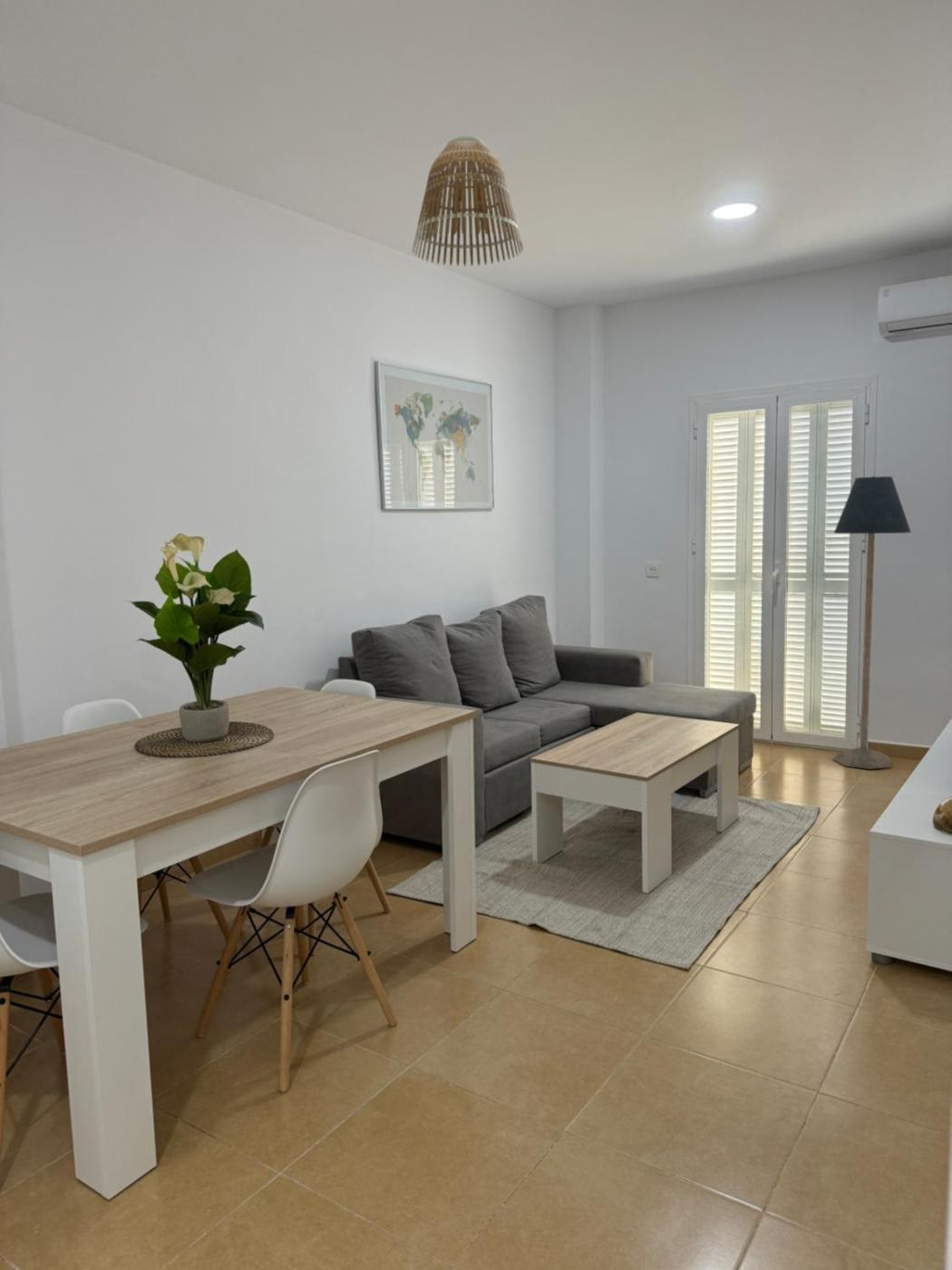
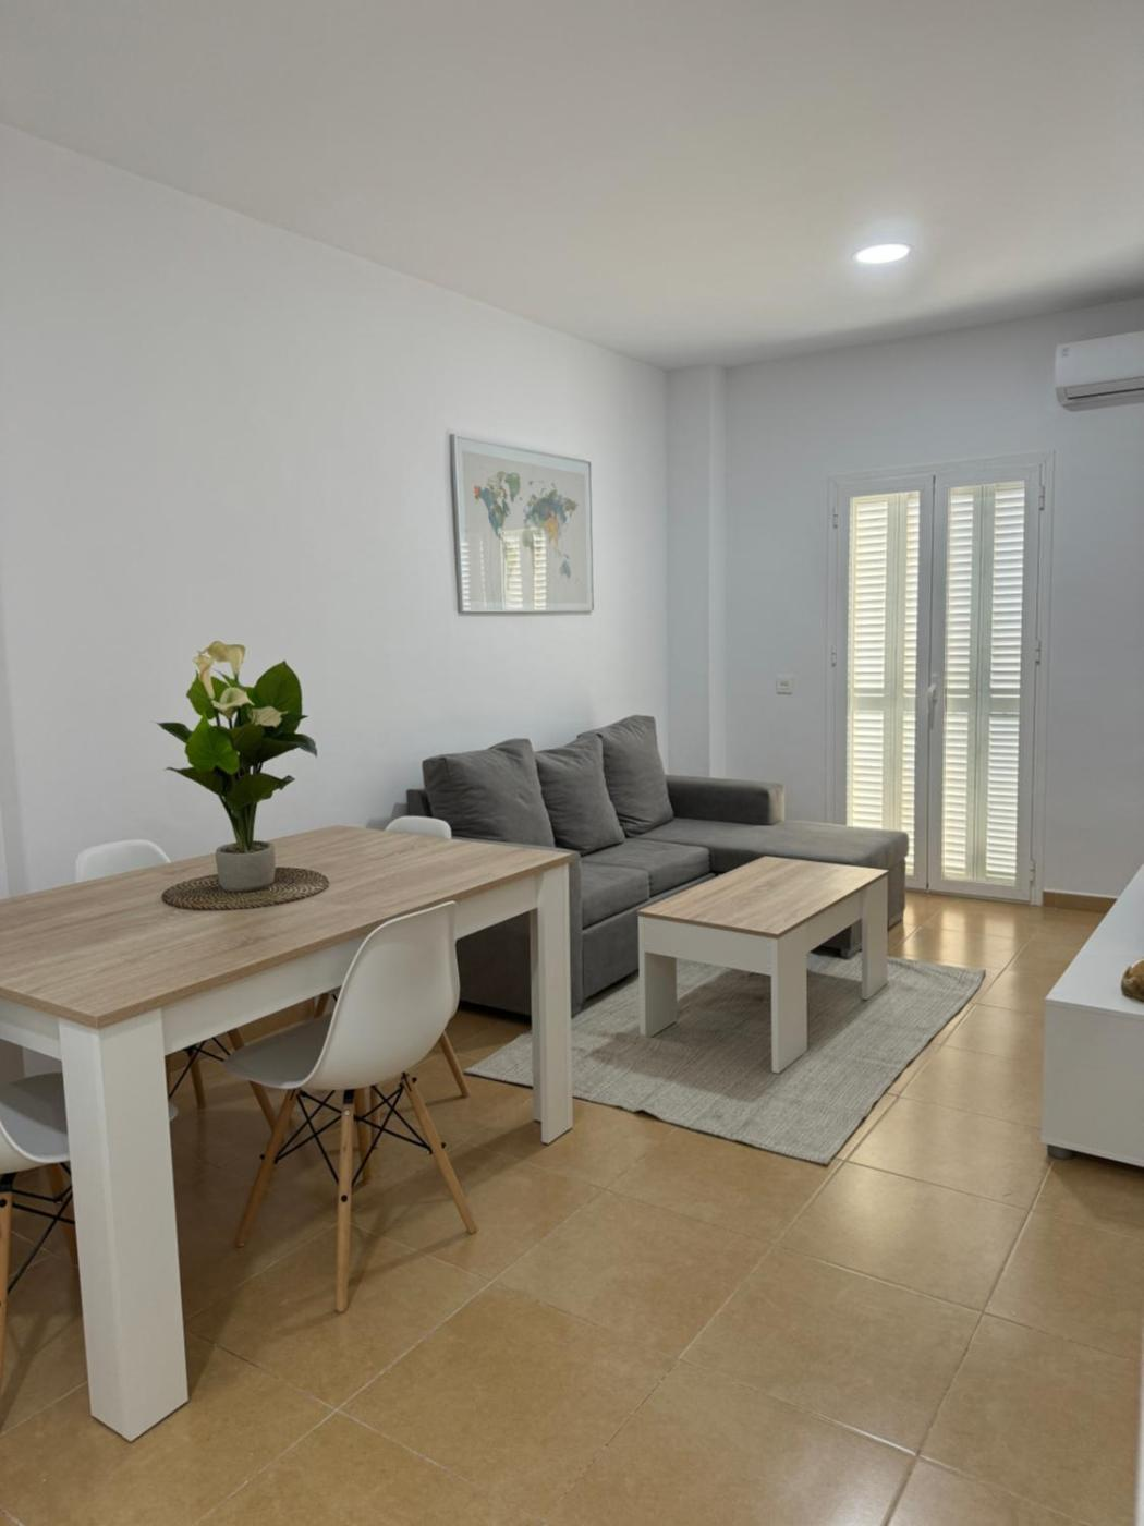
- lamp shade [412,134,524,267]
- floor lamp [832,475,912,770]
